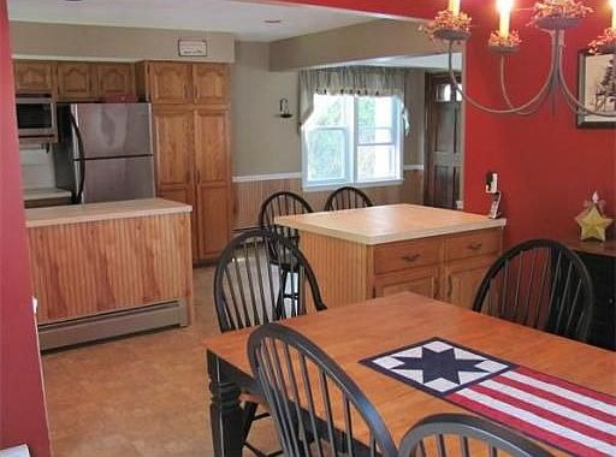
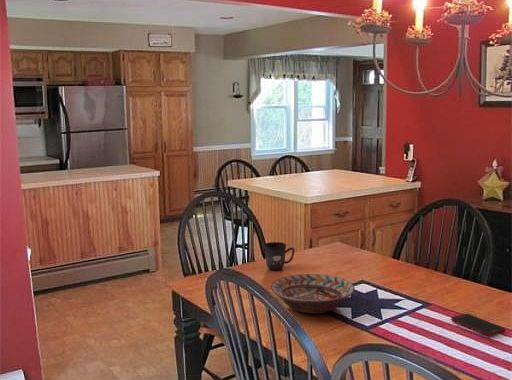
+ mug [263,241,295,271]
+ cell phone [450,313,507,337]
+ decorative bowl [270,273,356,315]
